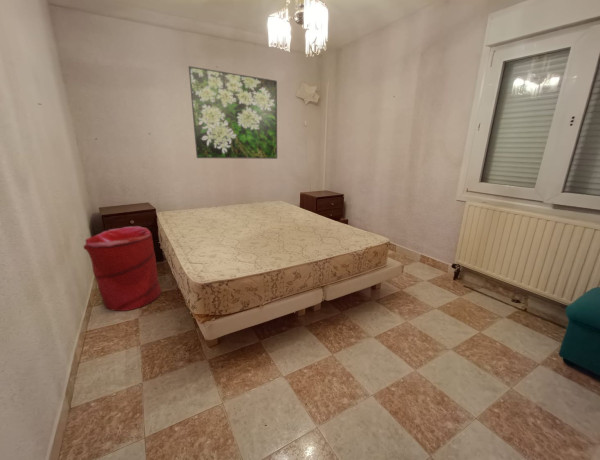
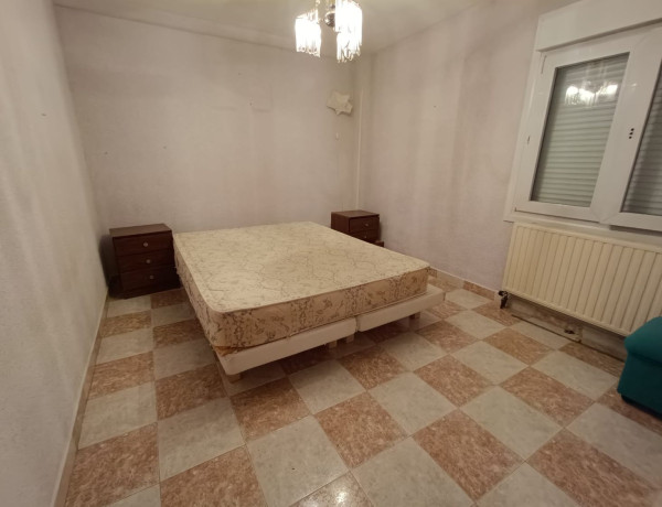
- laundry hamper [83,225,162,312]
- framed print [188,65,278,160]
